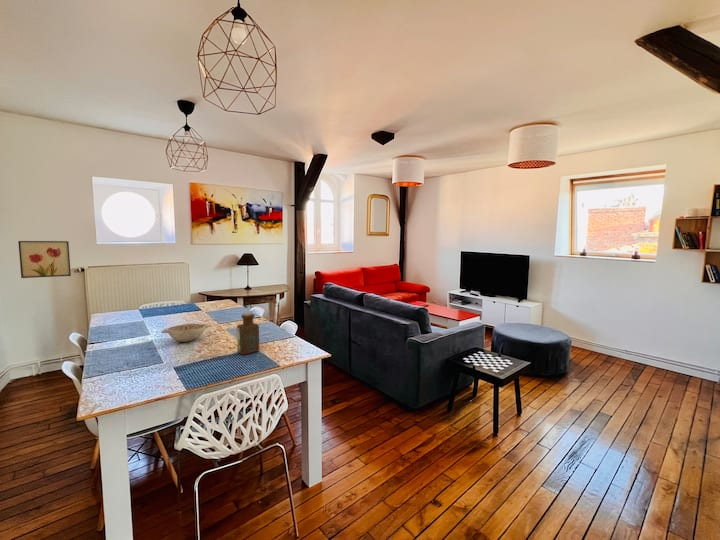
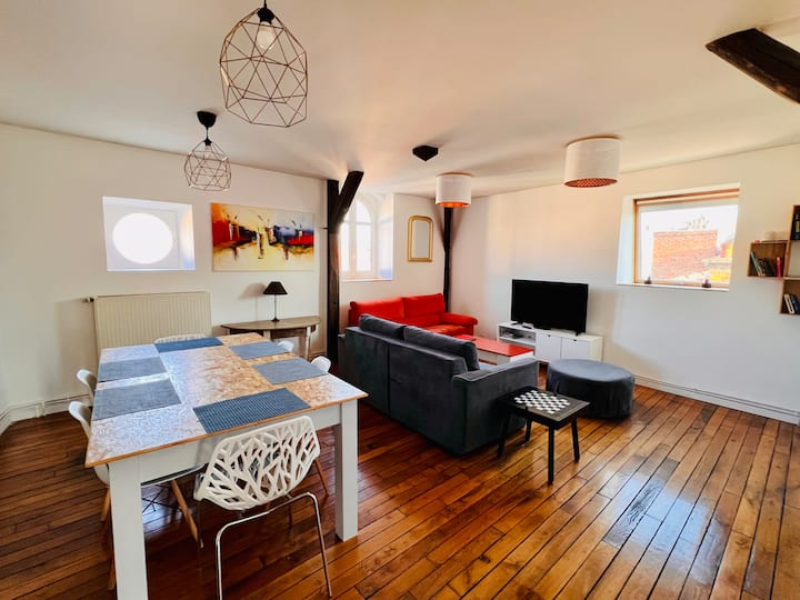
- bottle [236,312,260,356]
- decorative bowl [160,323,212,343]
- wall art [17,240,72,279]
